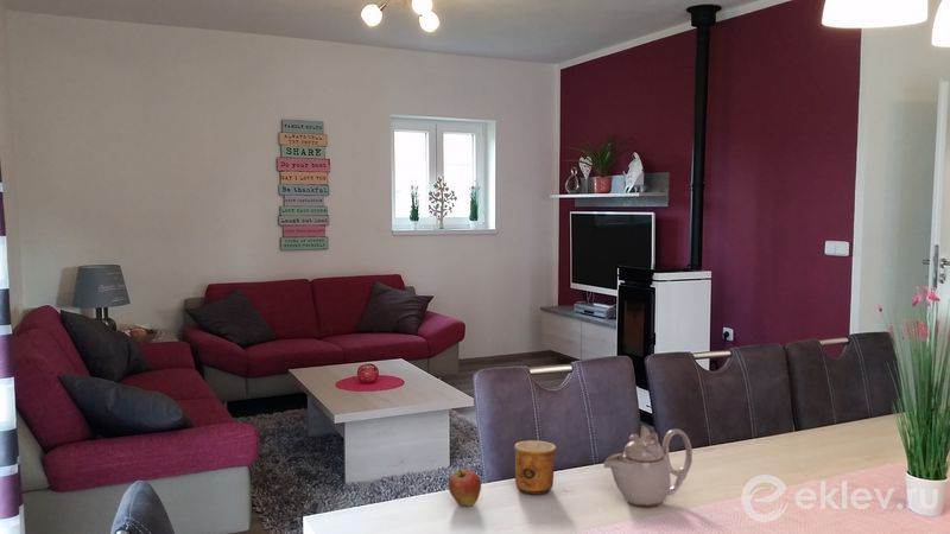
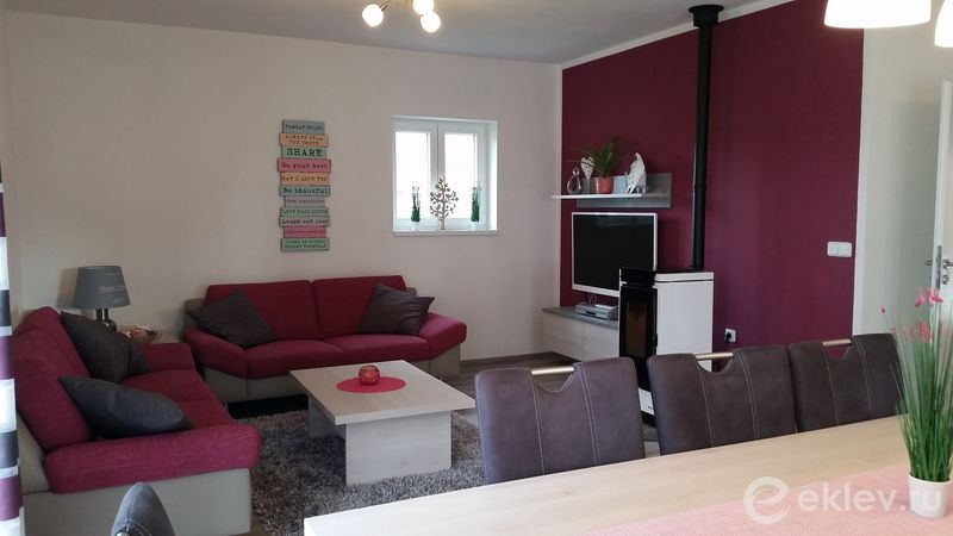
- cup [514,439,557,495]
- teapot [602,425,694,508]
- fruit [448,468,482,507]
